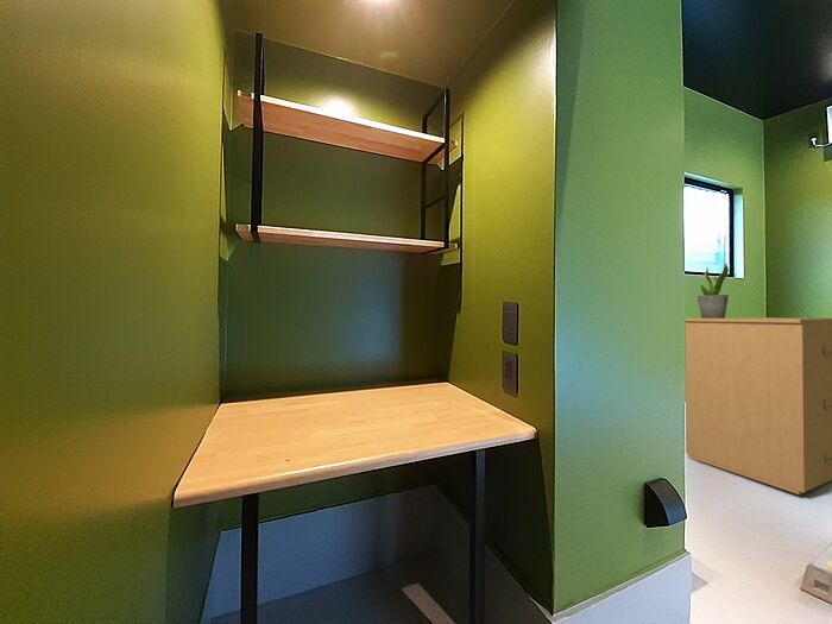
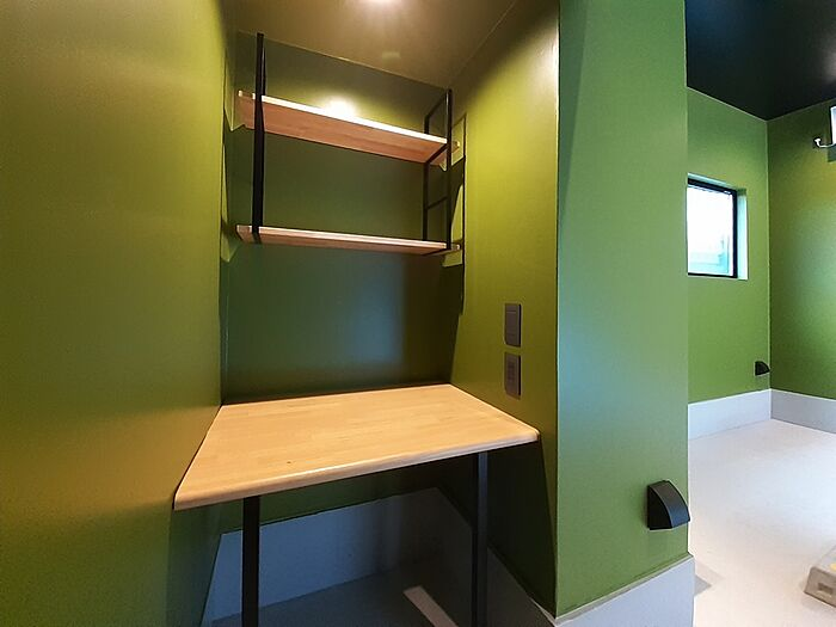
- filing cabinet [685,316,832,496]
- potted plant [695,261,731,319]
